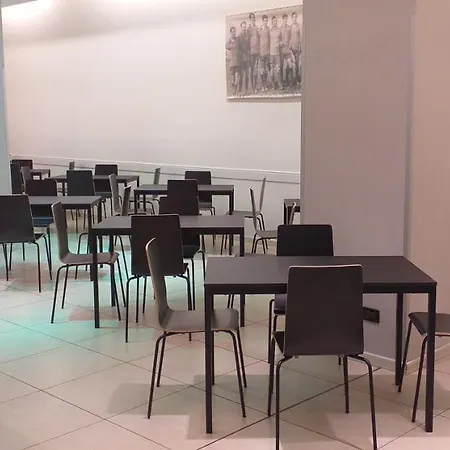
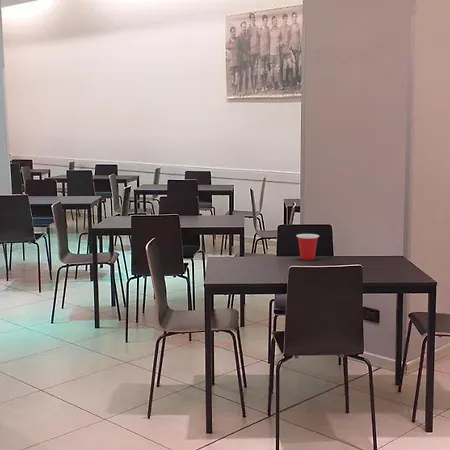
+ cup [296,233,320,261]
